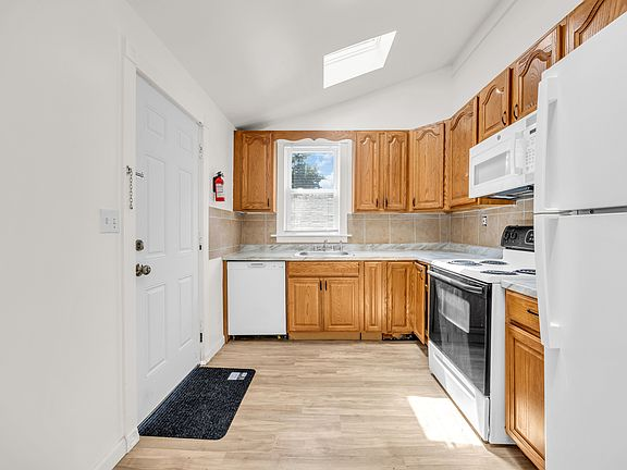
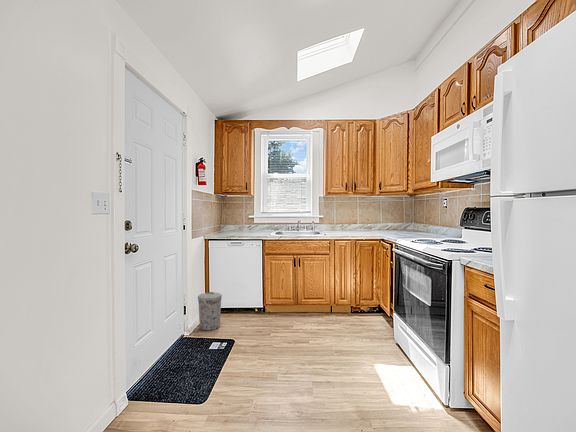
+ trash can [197,291,223,332]
